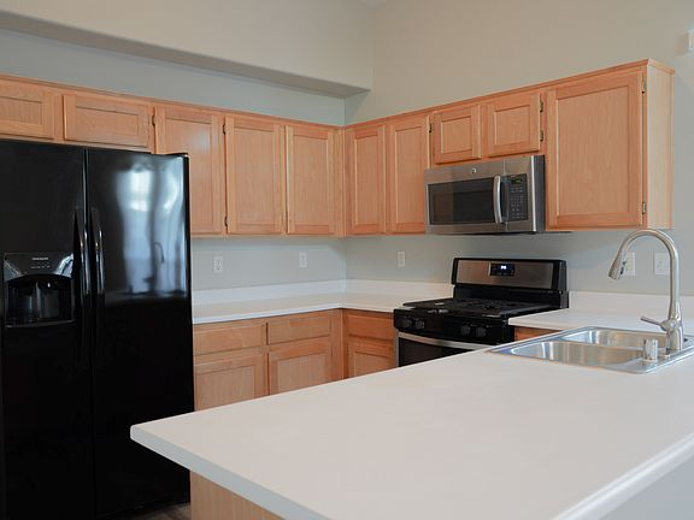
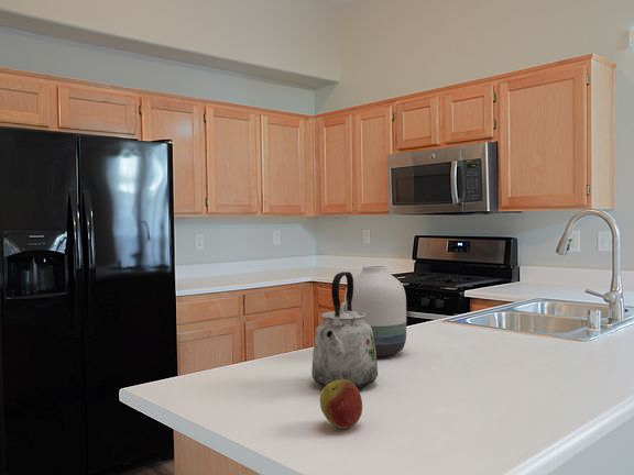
+ kettle [310,270,379,389]
+ vase [343,265,407,357]
+ apple [319,379,363,430]
